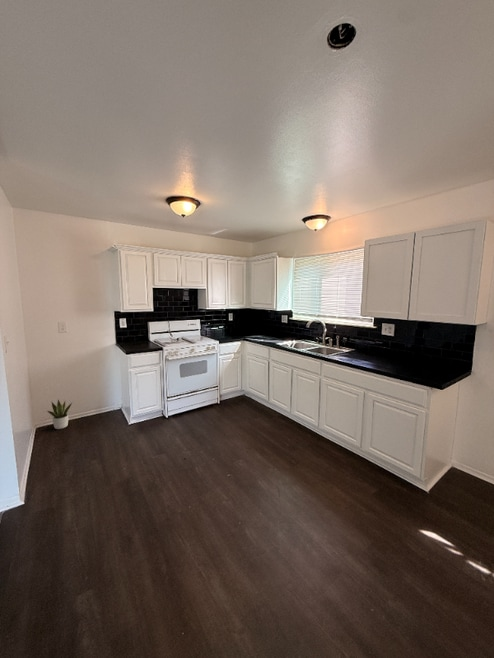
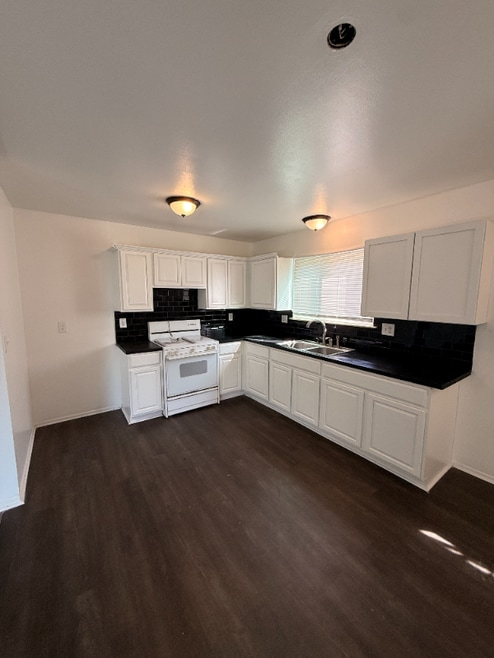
- potted plant [46,398,74,430]
